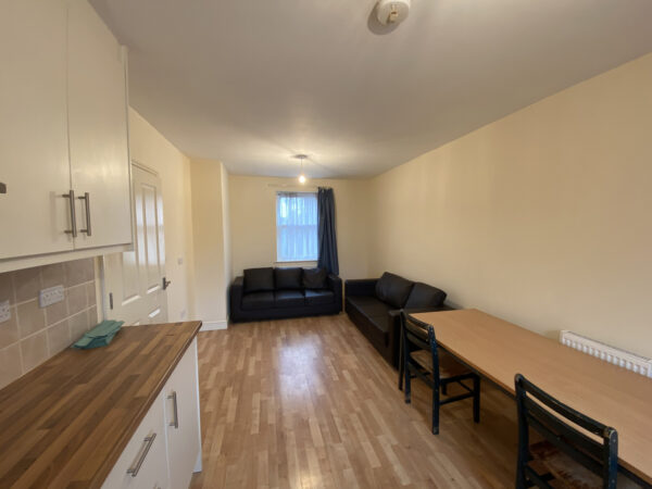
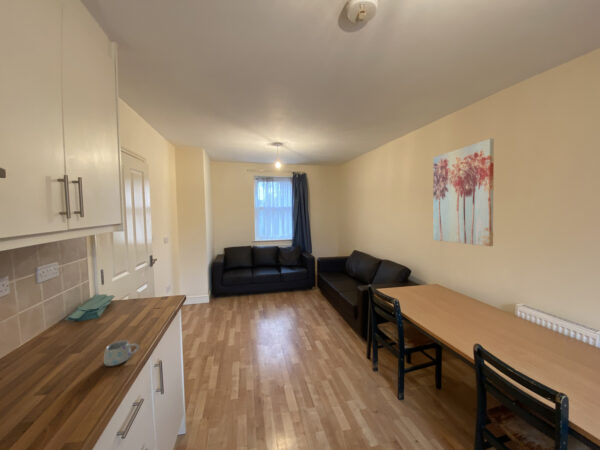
+ mug [103,339,140,367]
+ wall art [432,138,495,247]
